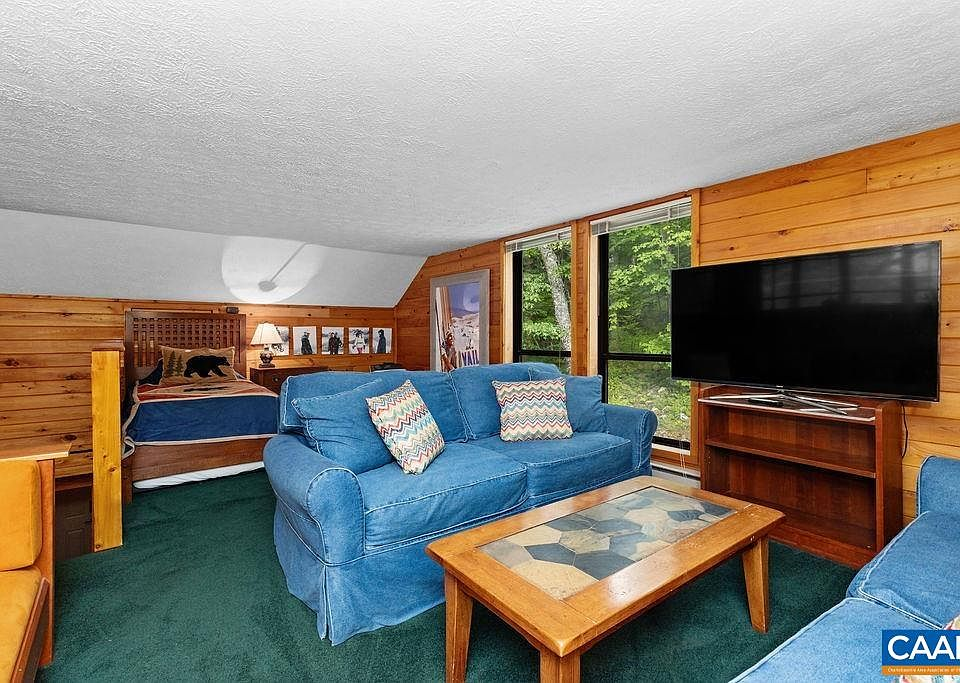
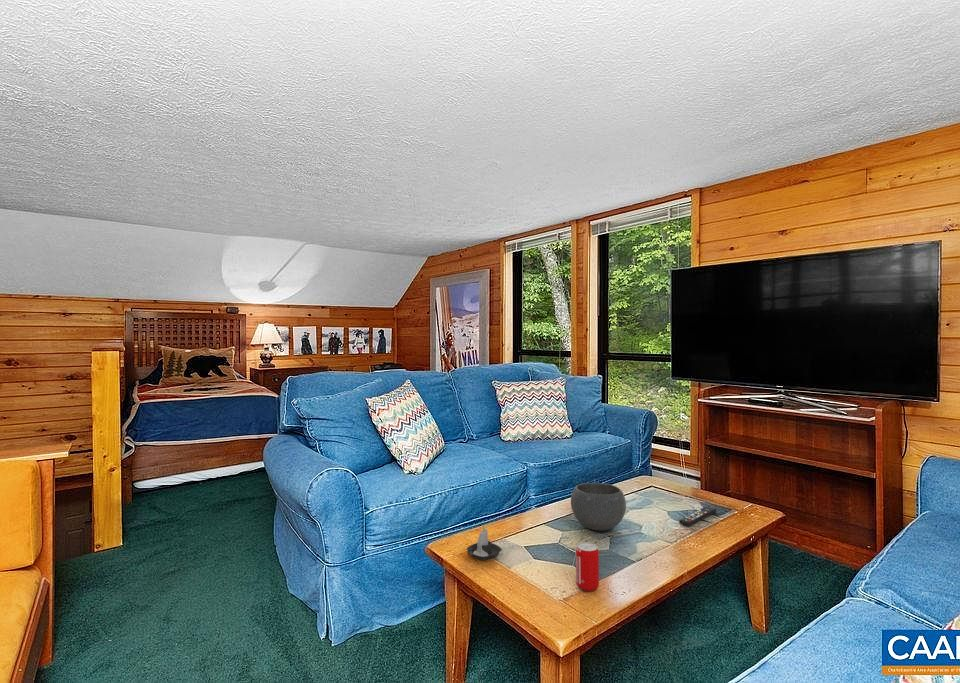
+ candle [466,524,503,561]
+ remote control [678,506,718,527]
+ bowl [570,482,627,532]
+ beverage can [575,541,600,592]
